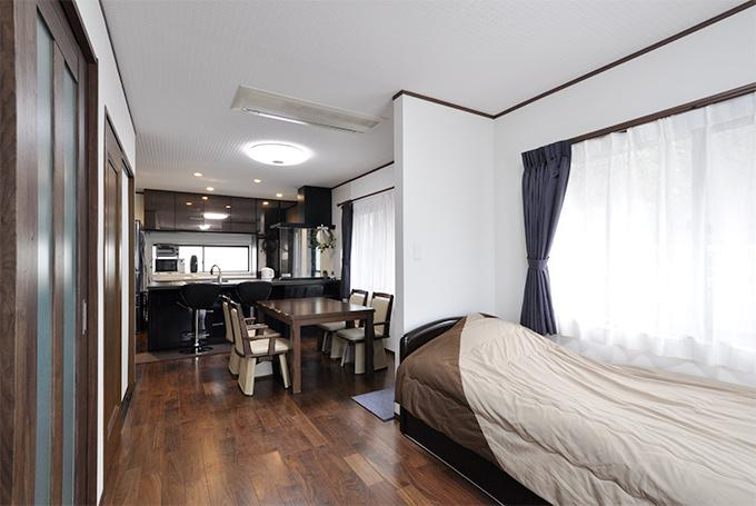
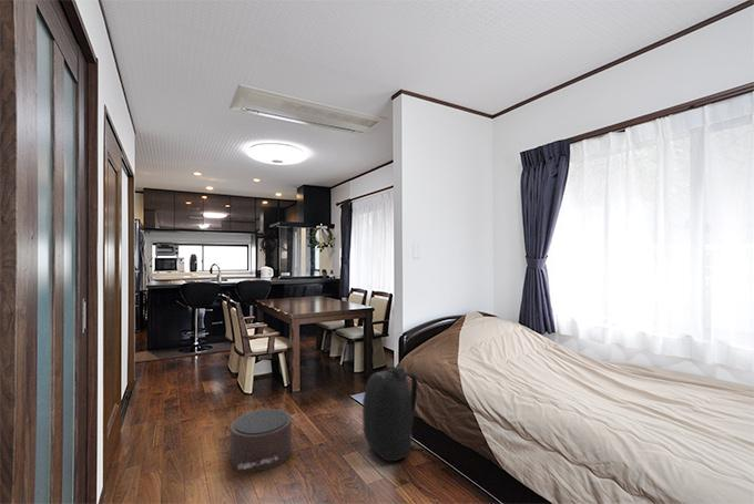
+ pouf [230,408,293,473]
+ backpack [361,364,425,462]
